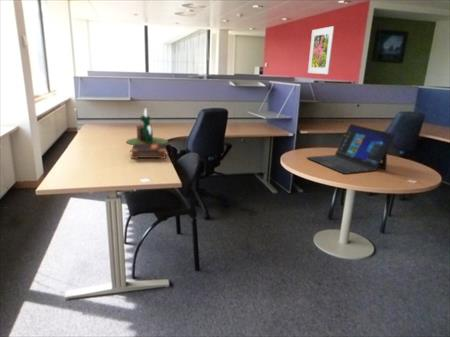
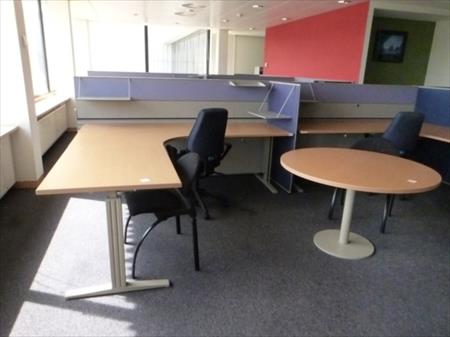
- laptop [305,123,396,175]
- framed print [307,25,335,75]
- bible [128,143,167,160]
- plant pot [125,107,169,146]
